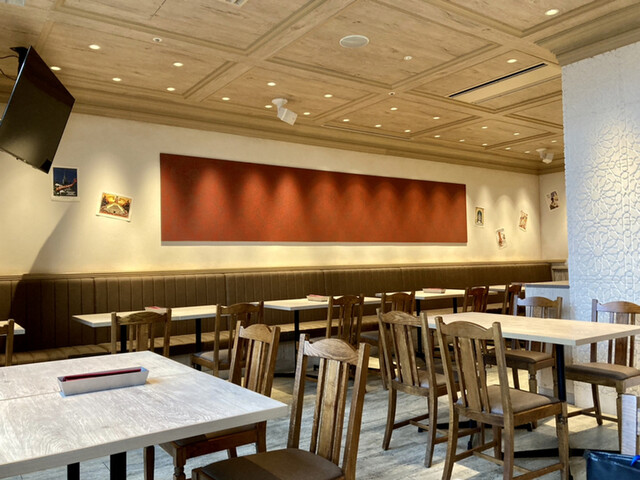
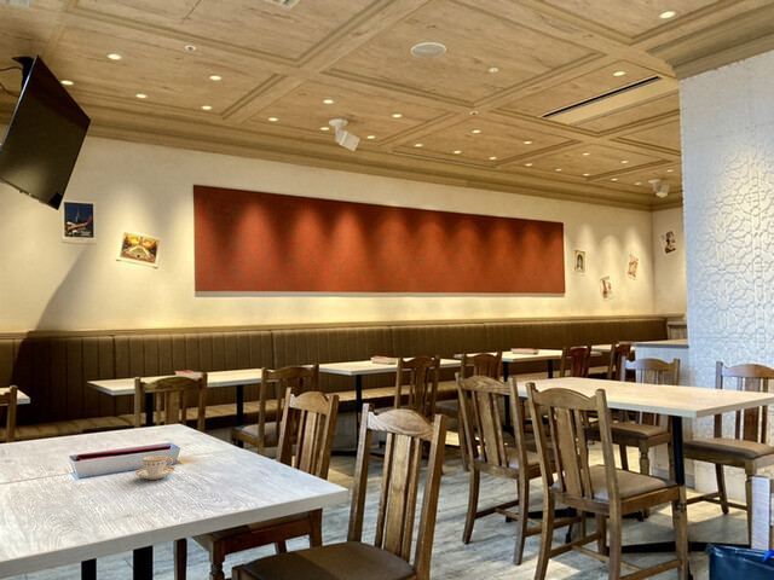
+ teacup [134,454,177,481]
